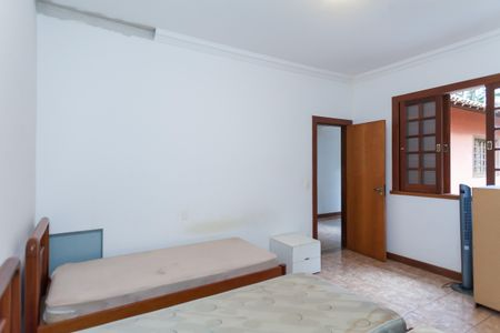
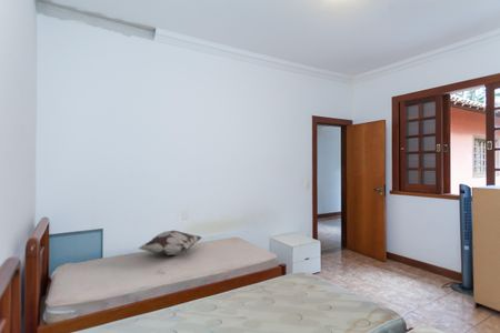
+ decorative pillow [138,229,203,256]
